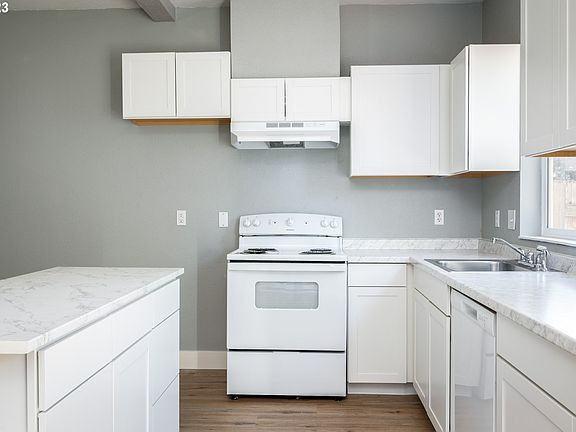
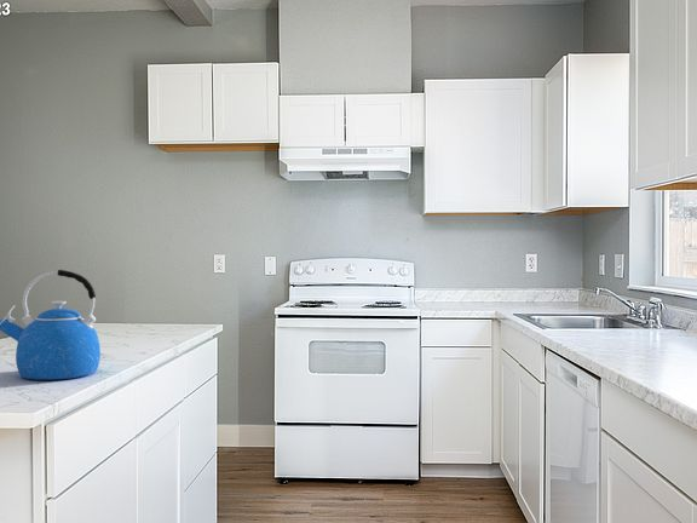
+ kettle [0,269,102,381]
